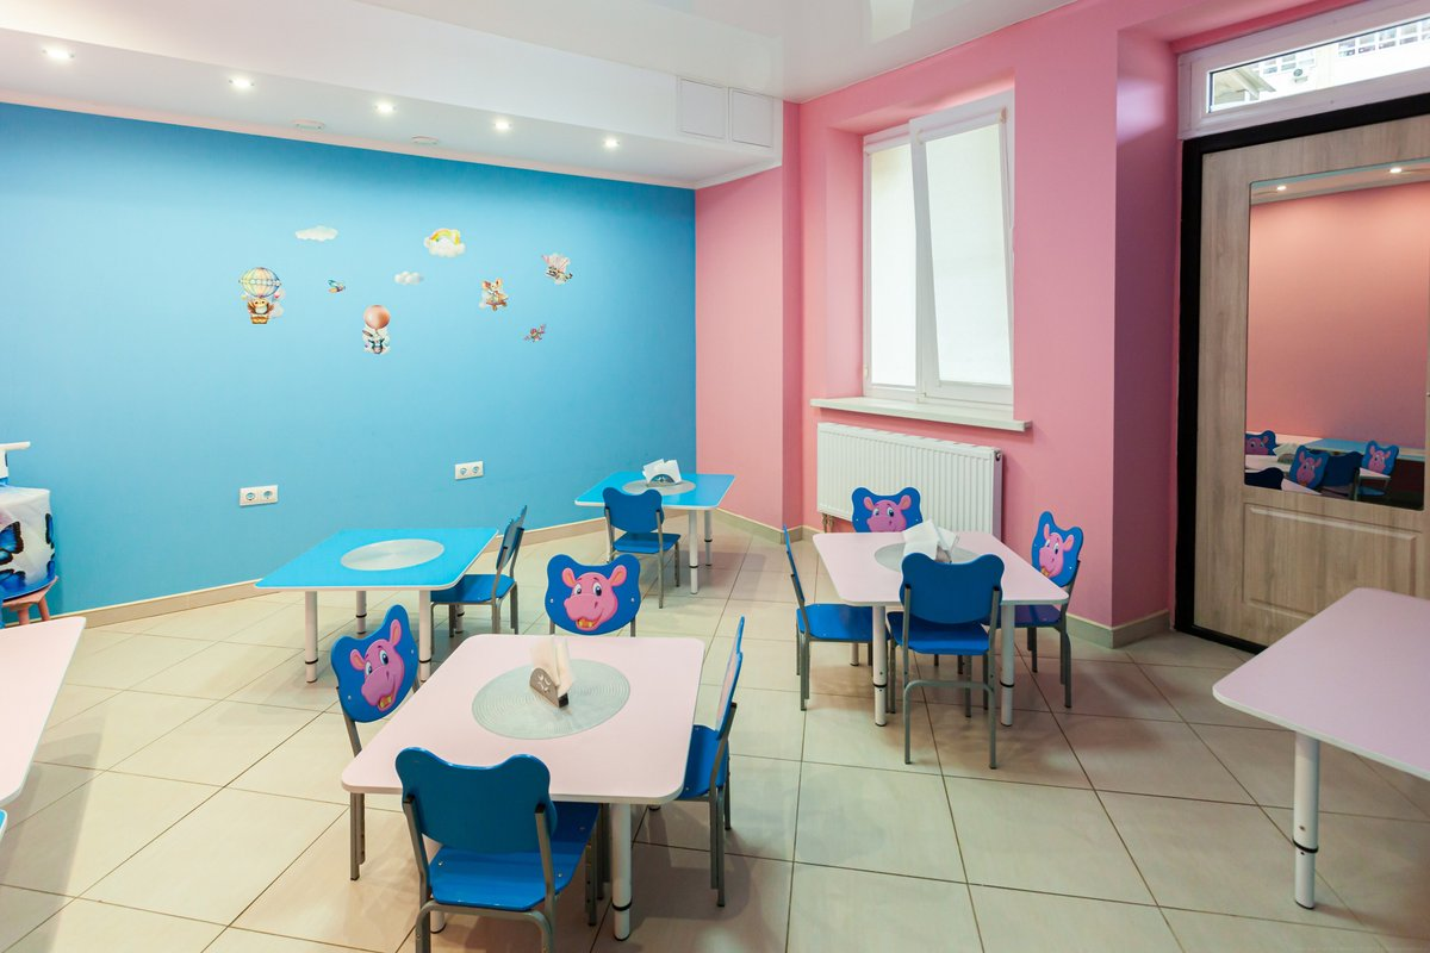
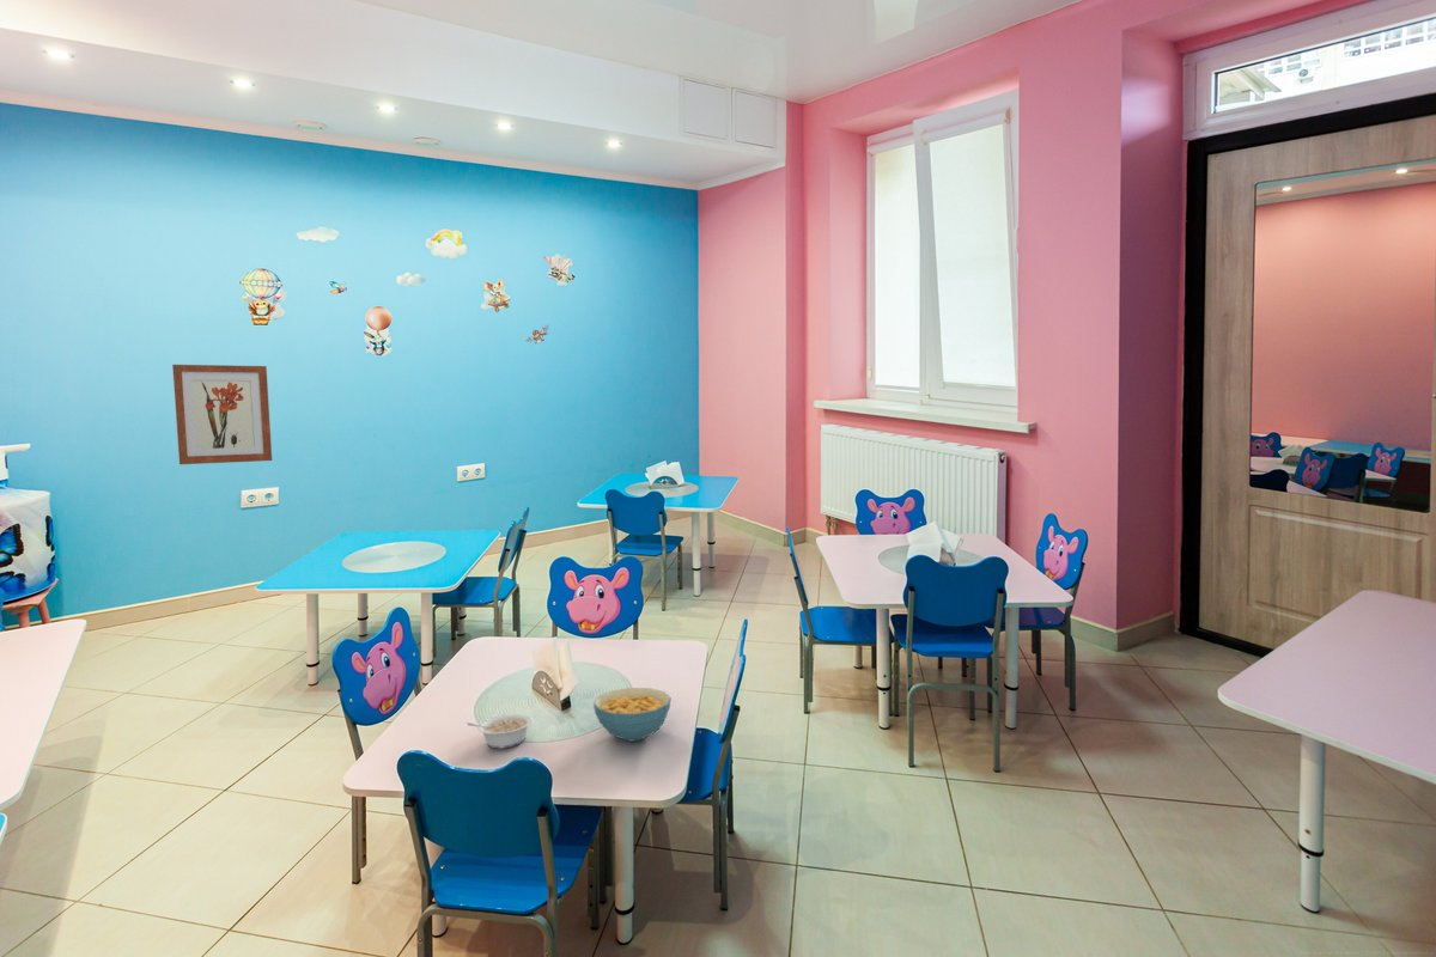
+ legume [466,713,534,750]
+ wall art [171,364,273,465]
+ cereal bowl [592,687,673,743]
